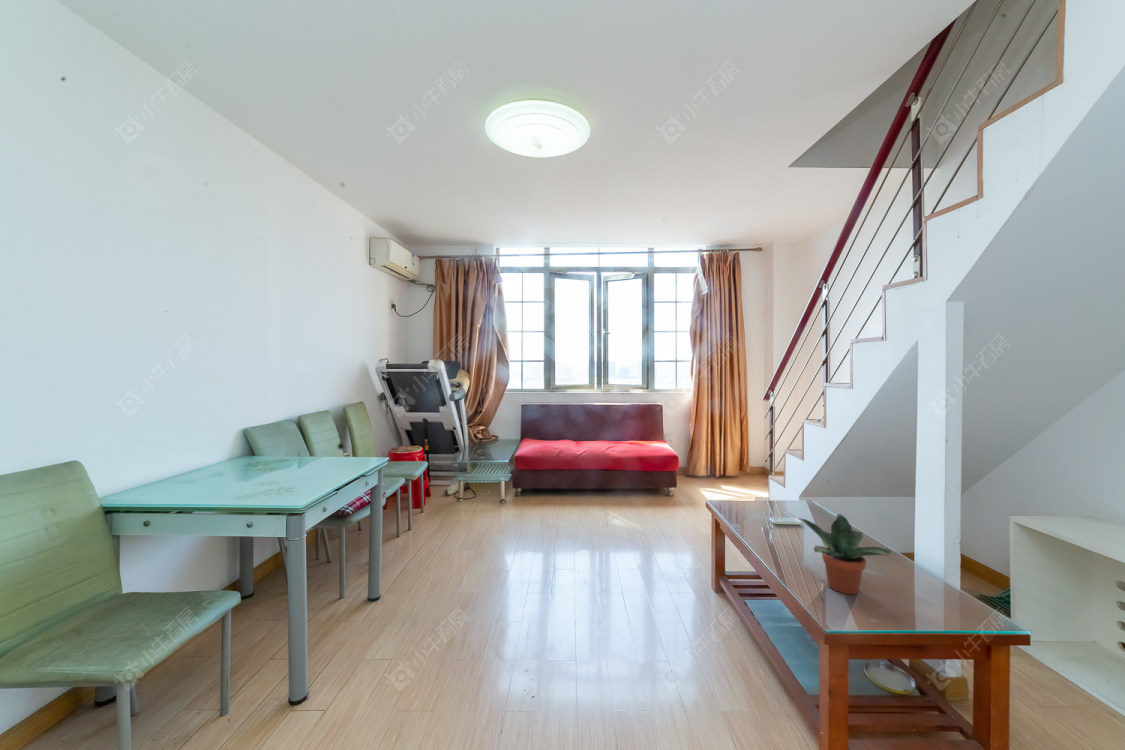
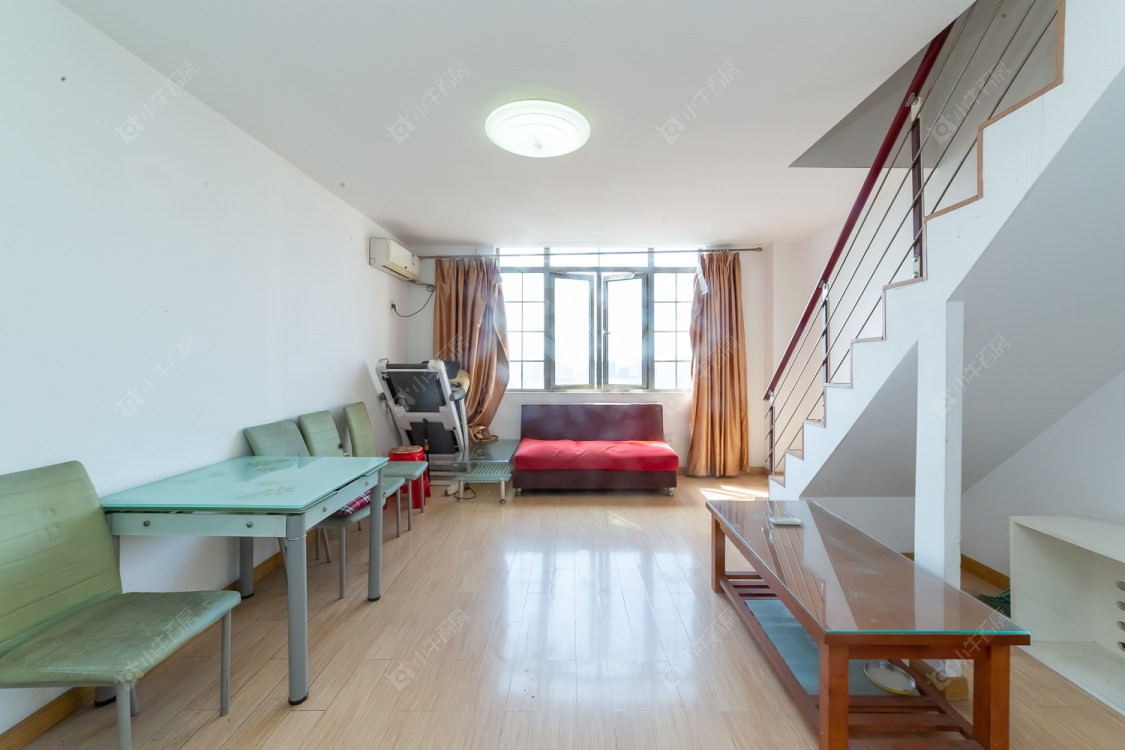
- potted plant [797,513,899,595]
